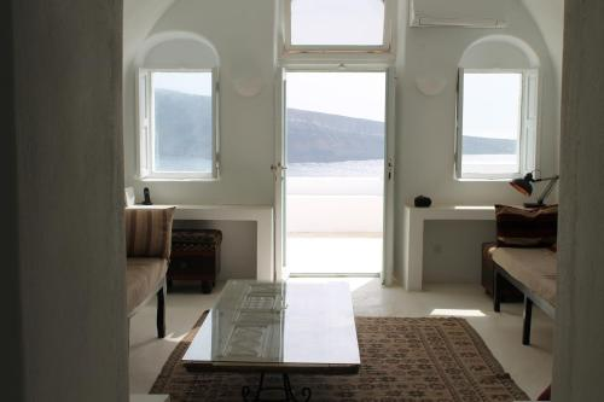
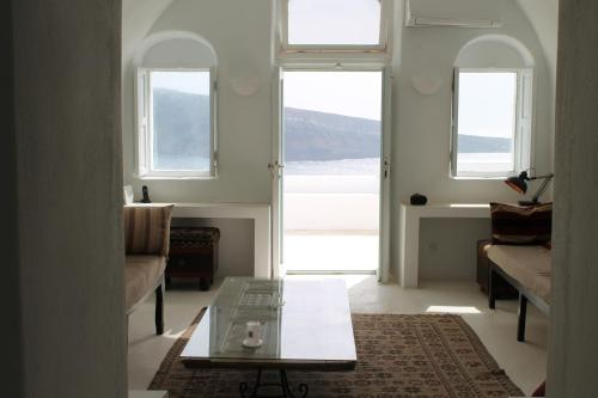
+ candle [242,319,264,348]
